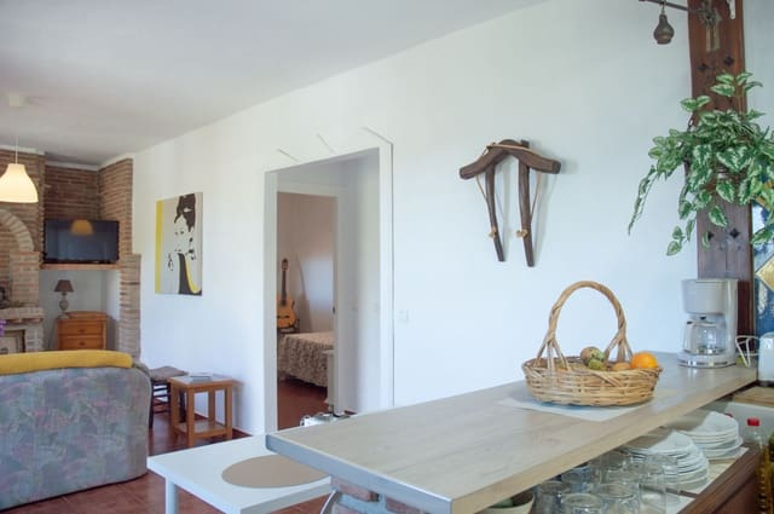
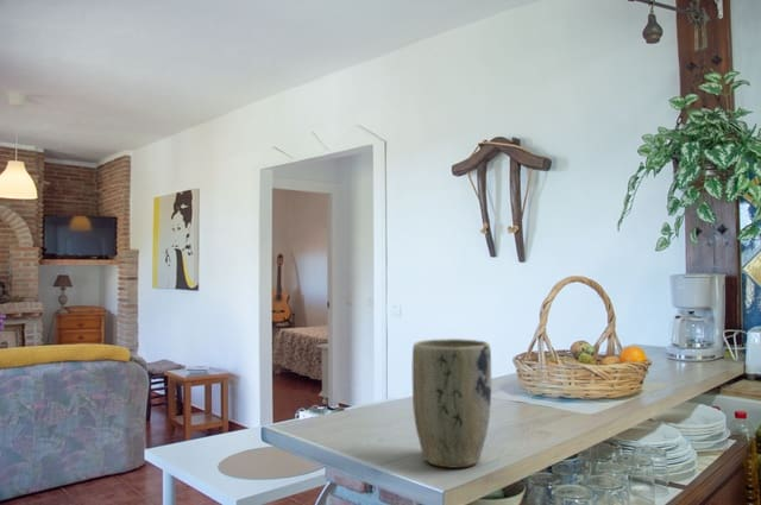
+ plant pot [411,337,492,469]
